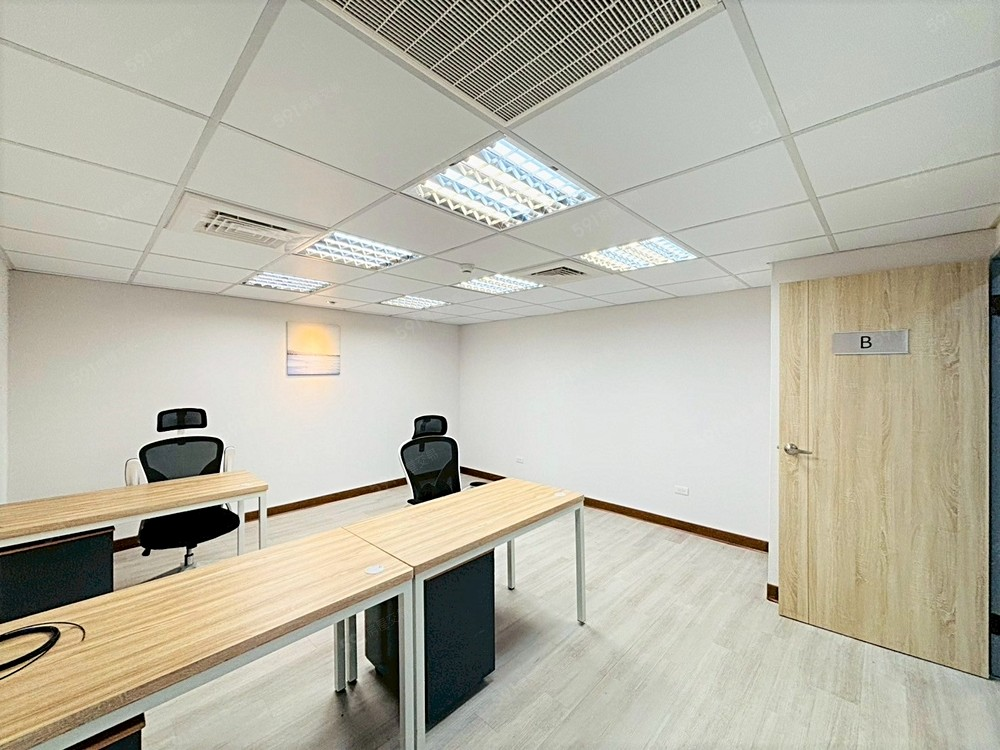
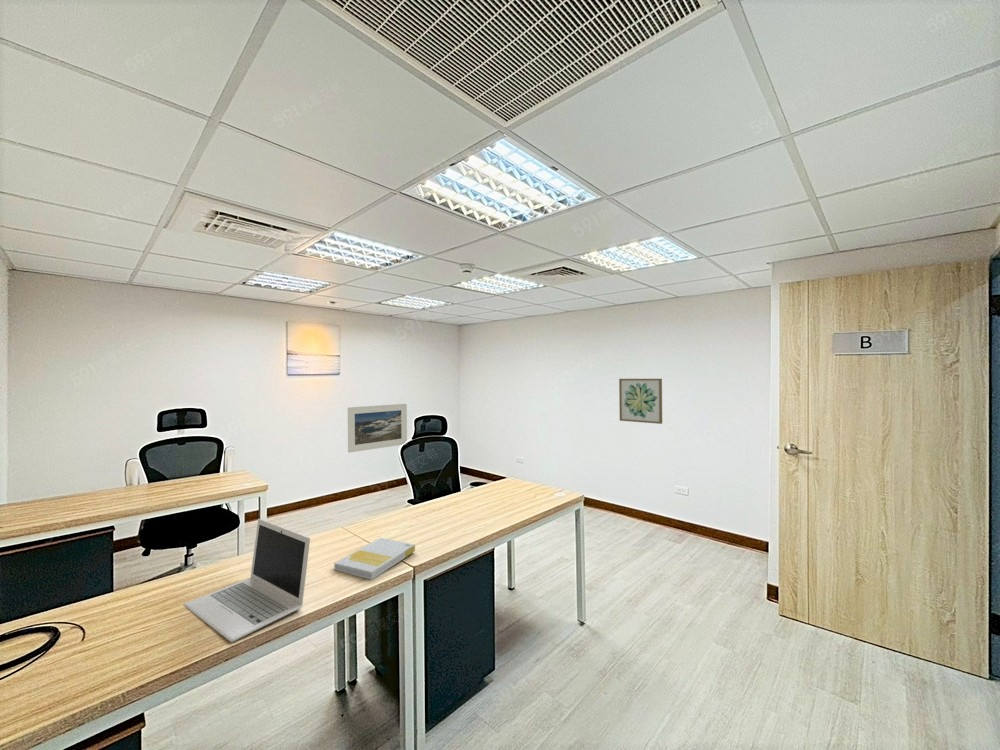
+ laptop [183,518,311,643]
+ wall art [618,378,663,425]
+ book [333,537,416,581]
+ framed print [347,403,408,454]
